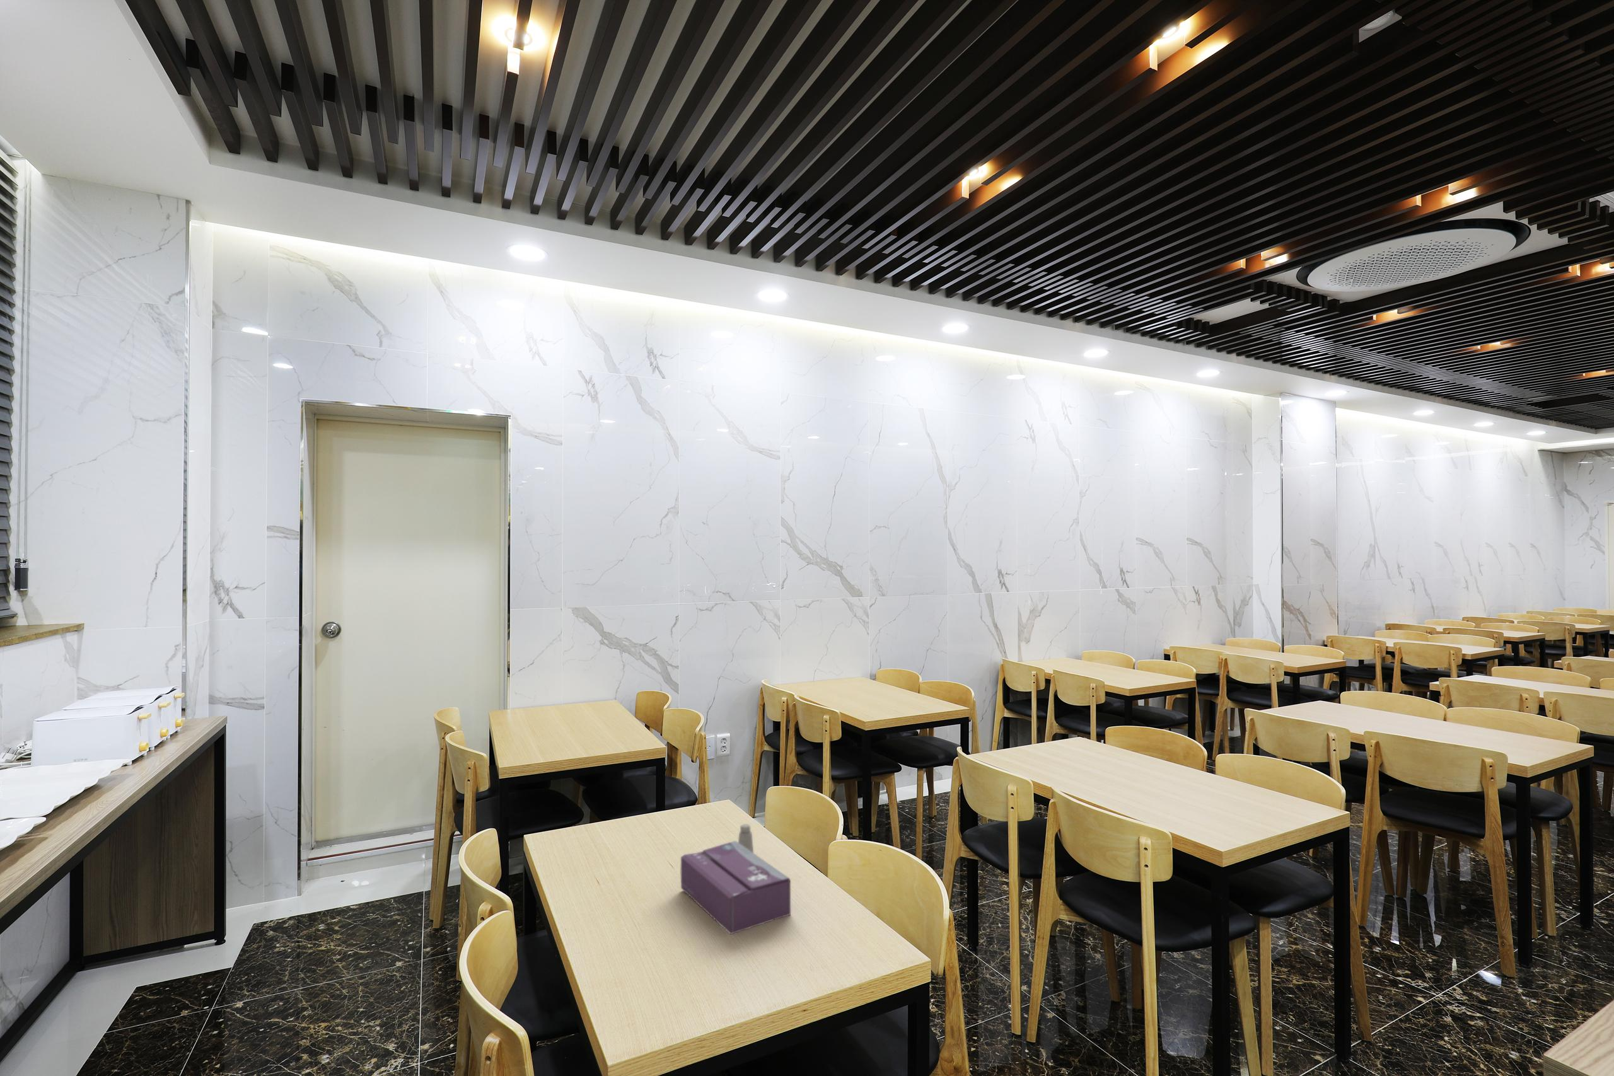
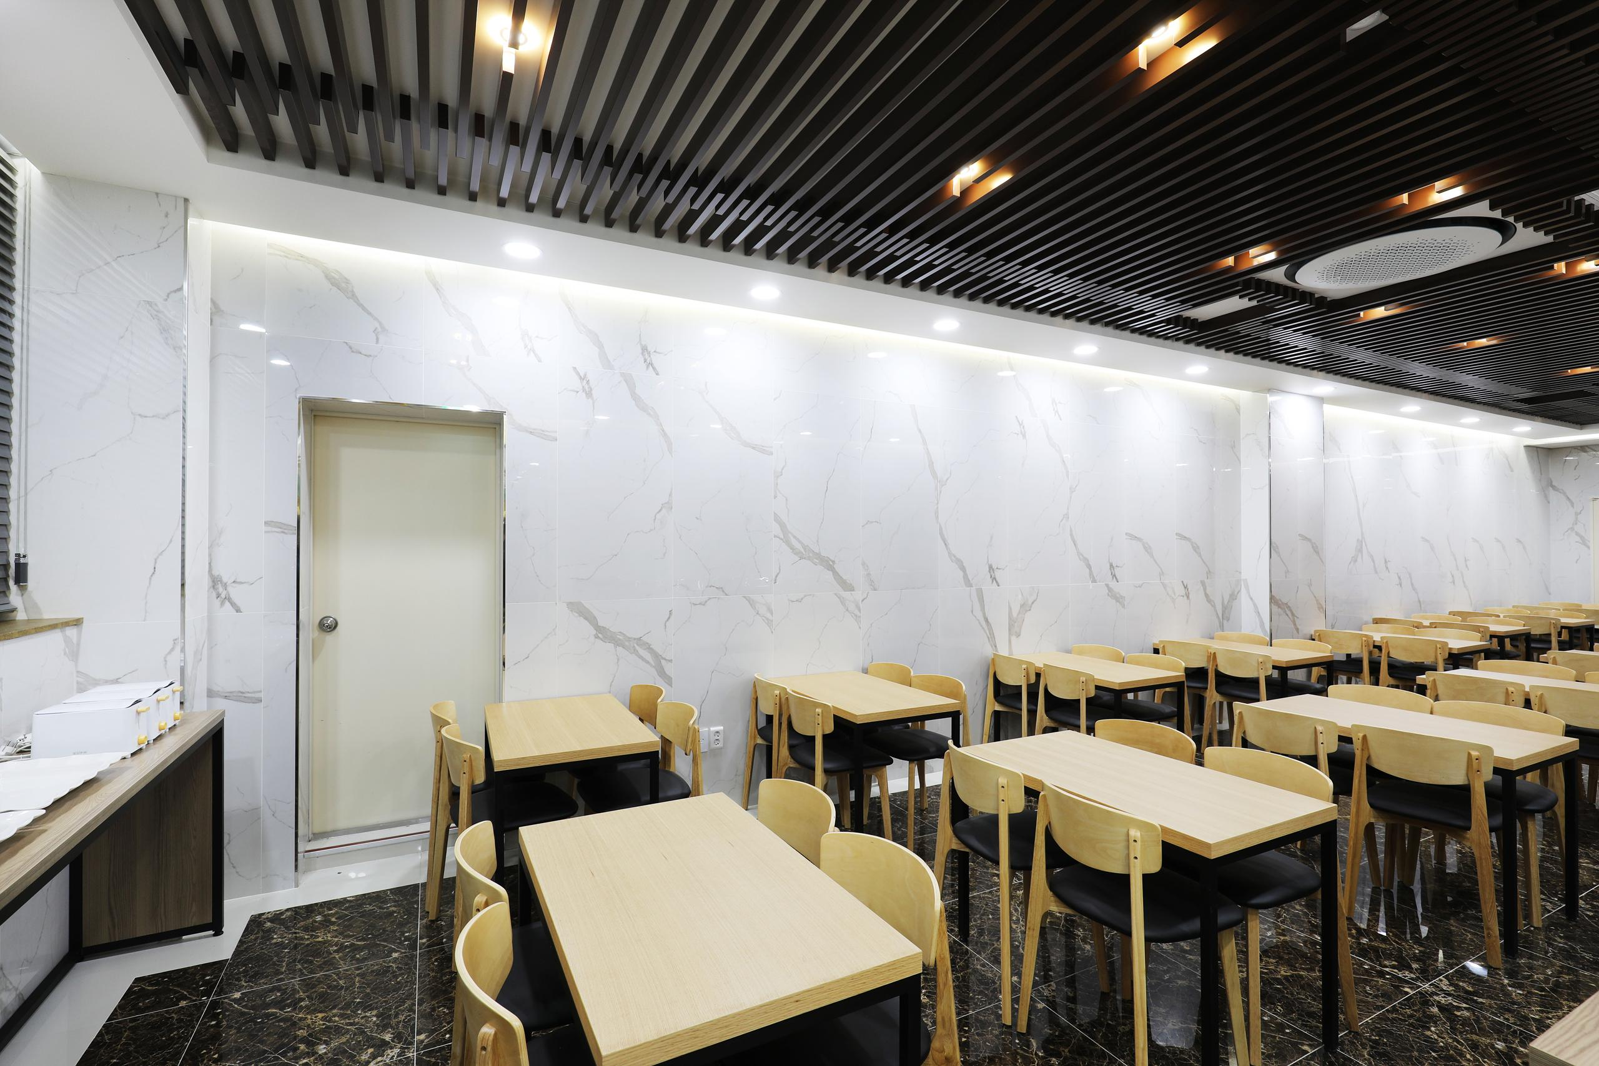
- saltshaker [737,824,754,854]
- tissue box [680,841,791,934]
